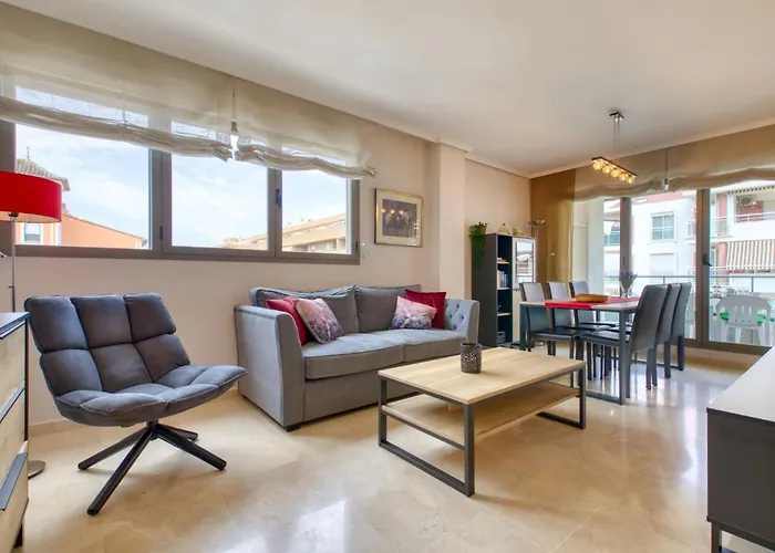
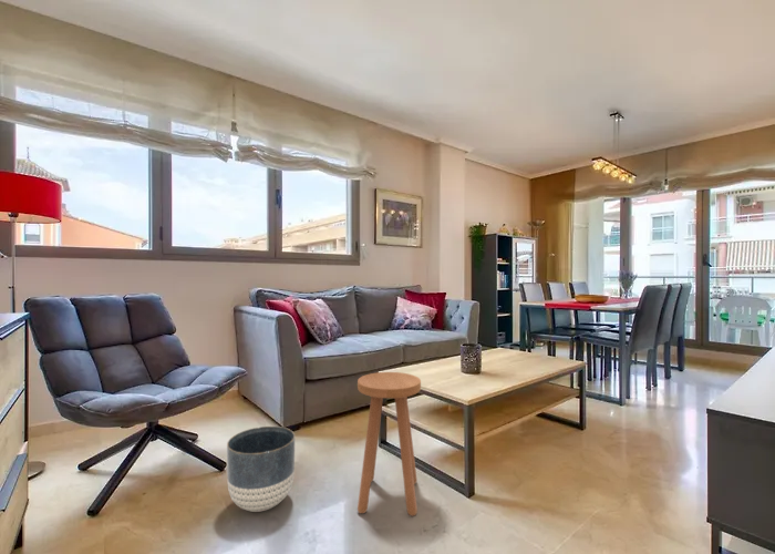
+ stool [356,371,422,517]
+ planter [226,425,296,513]
